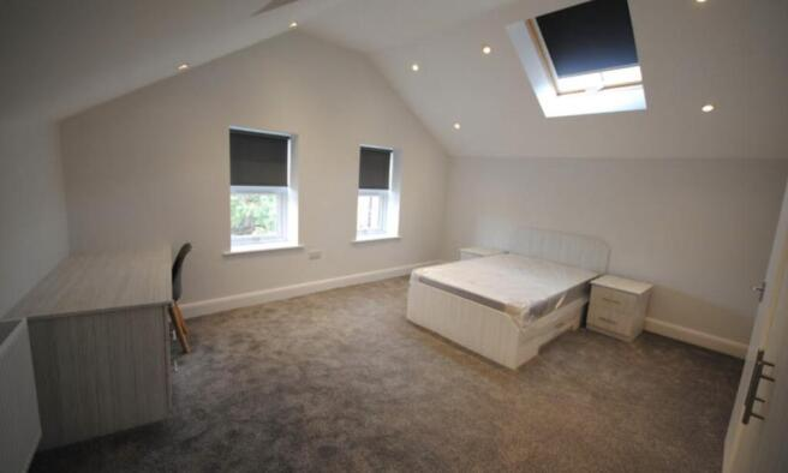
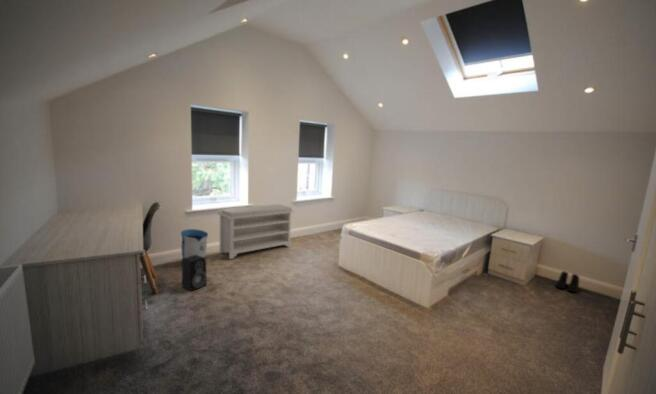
+ sun visor [180,228,209,259]
+ bench [216,203,295,260]
+ boots [555,270,580,293]
+ speaker [181,255,208,292]
